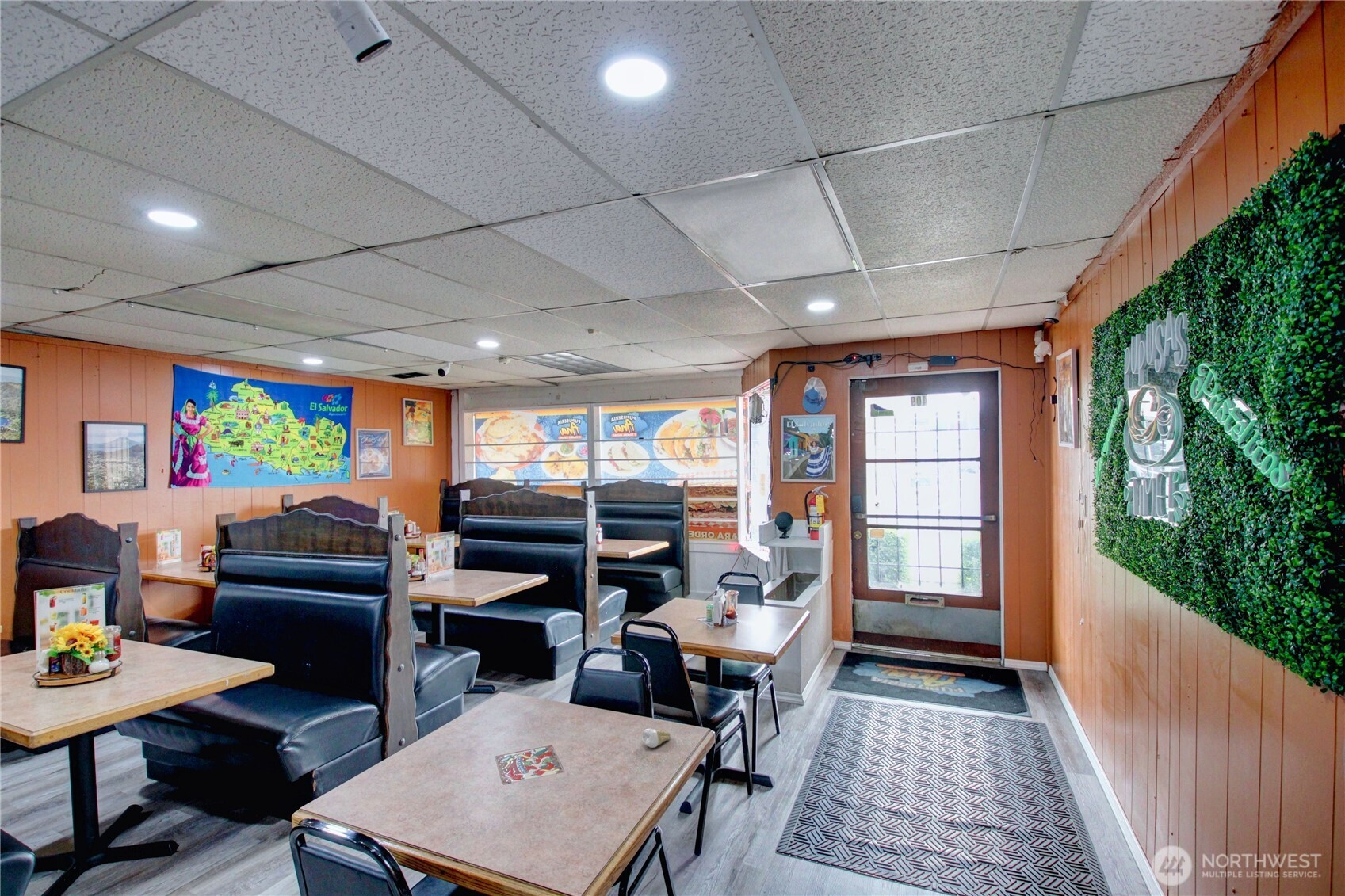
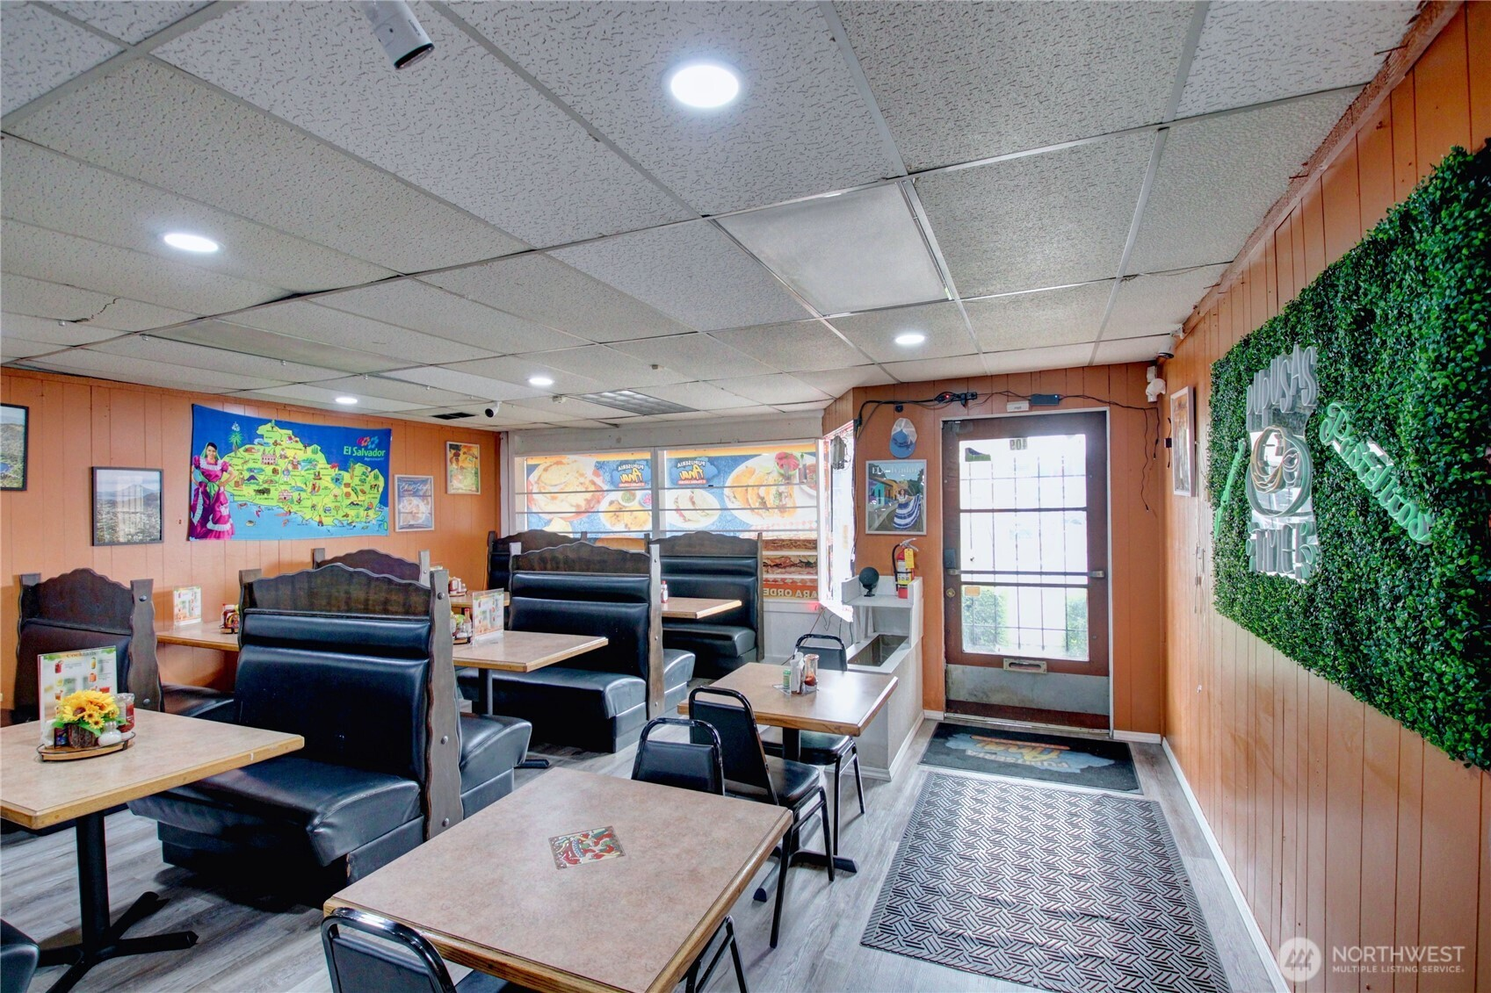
- tooth [641,727,671,749]
